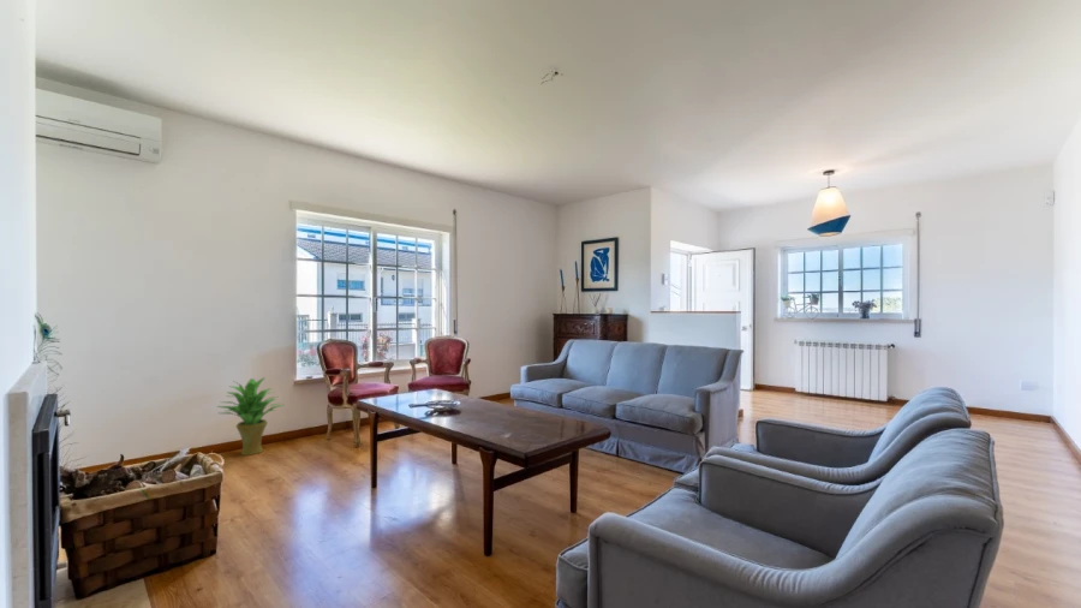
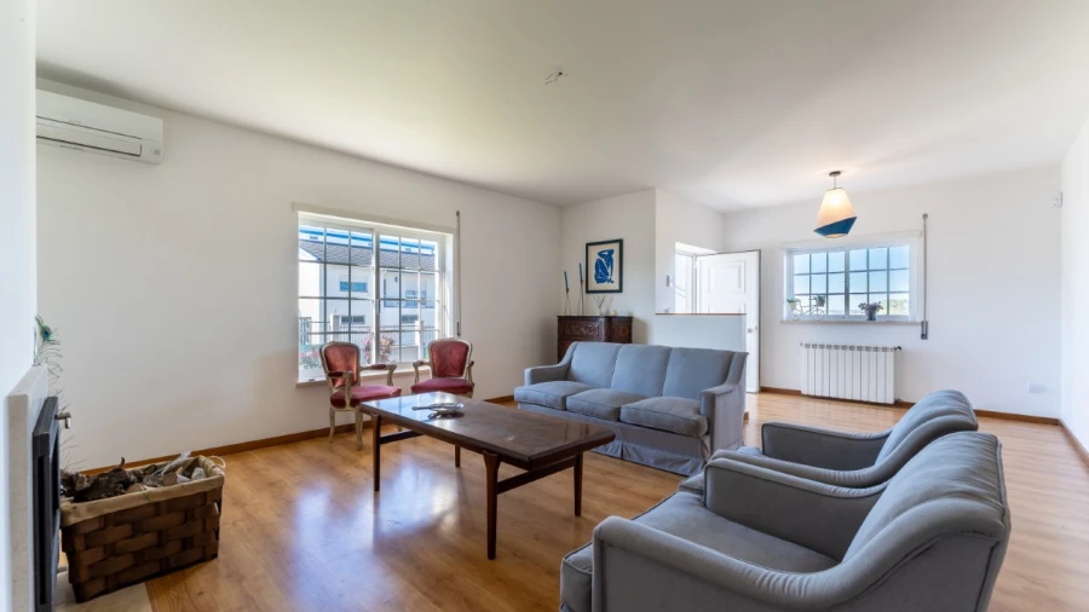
- potted plant [216,377,285,457]
